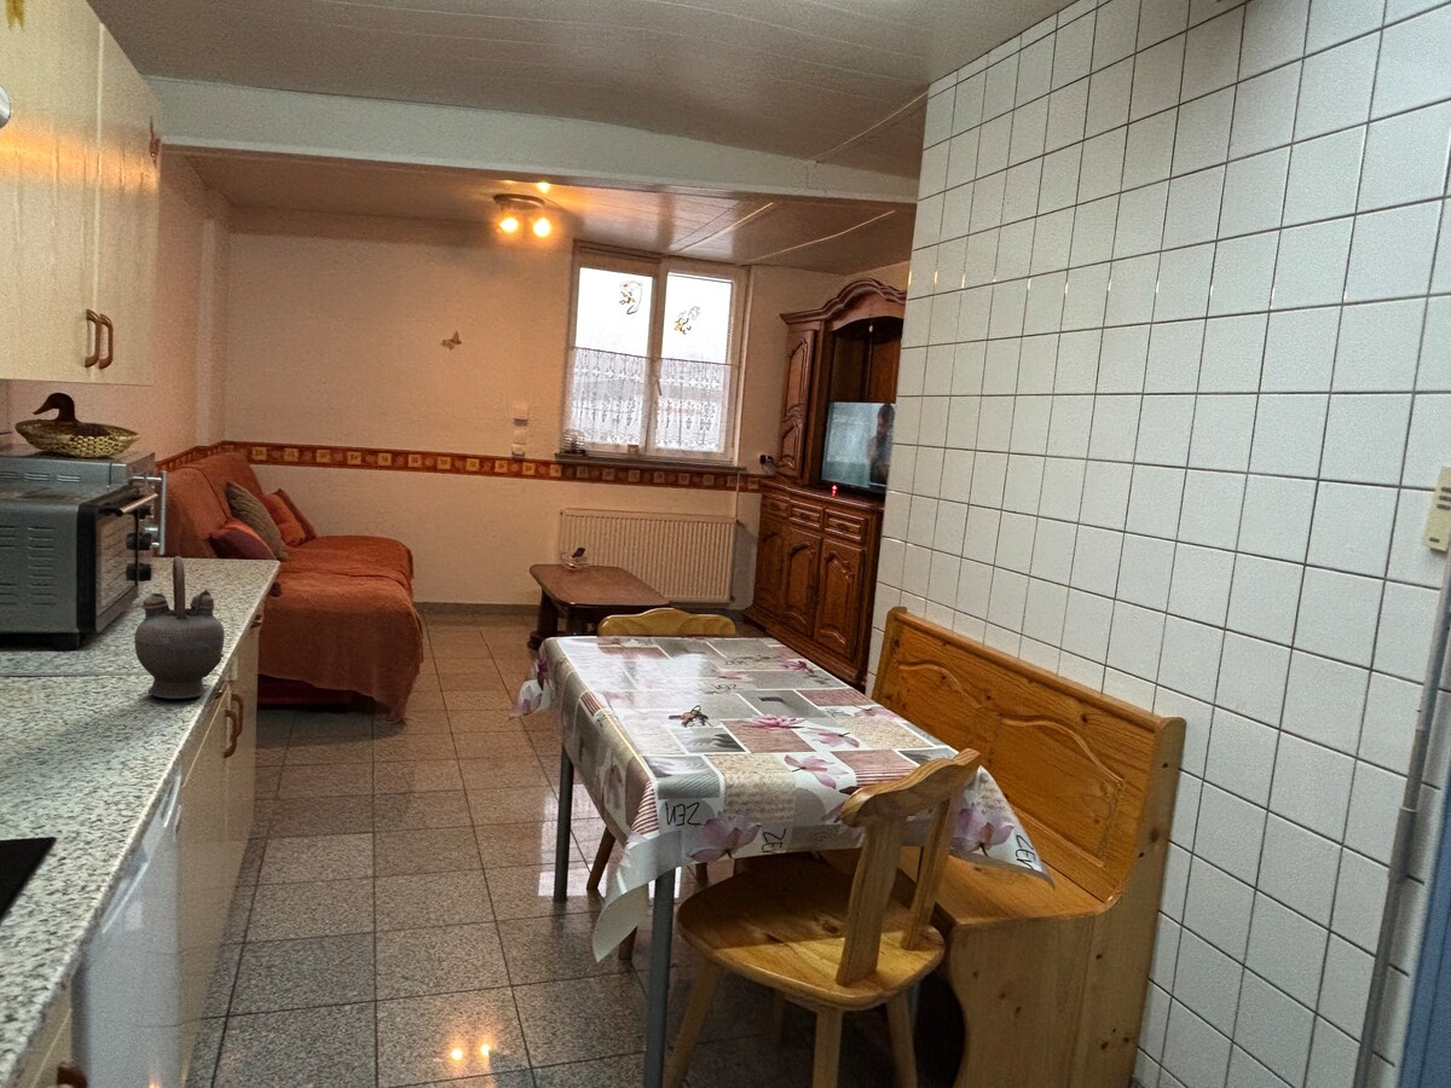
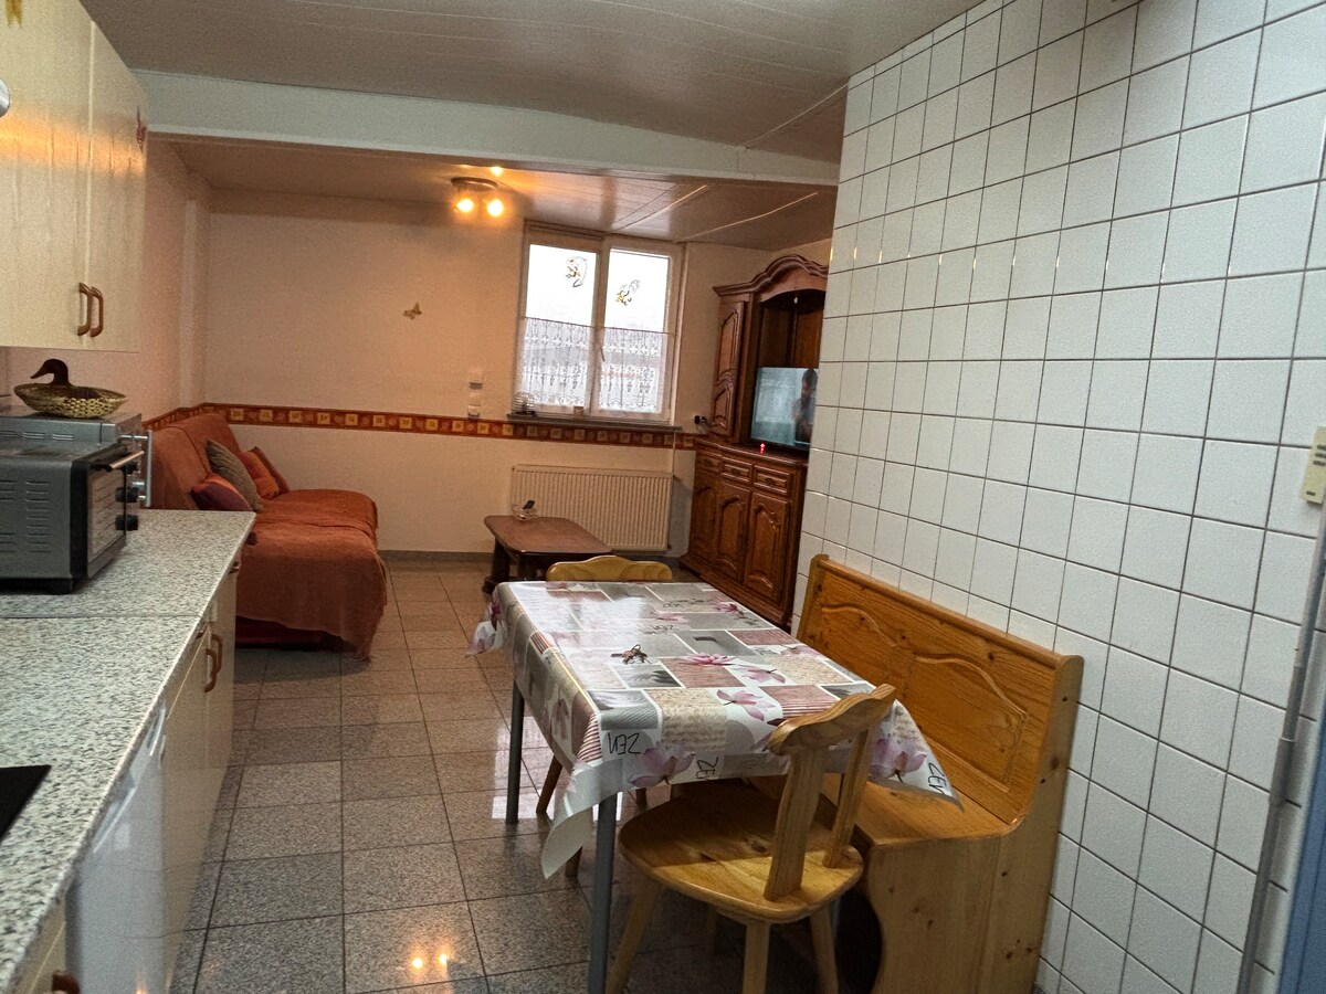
- teapot [133,555,226,700]
